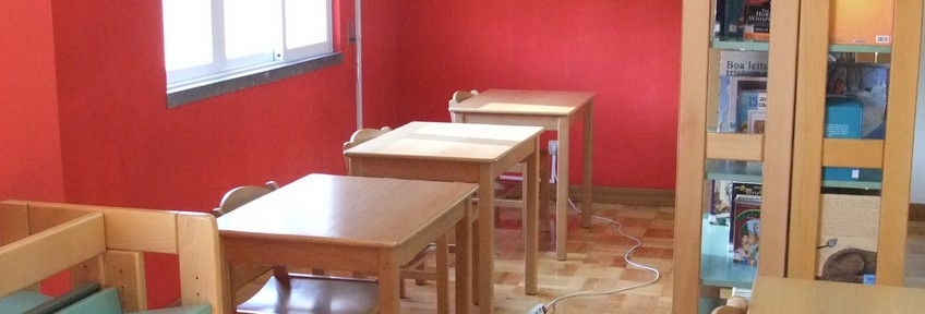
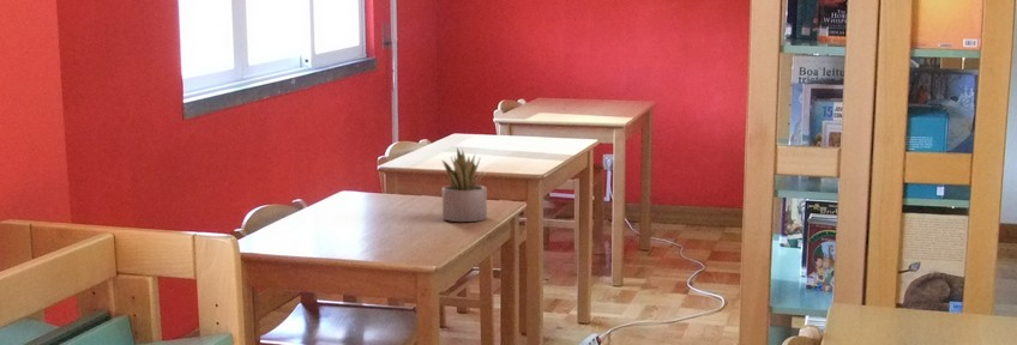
+ succulent plant [440,146,488,223]
